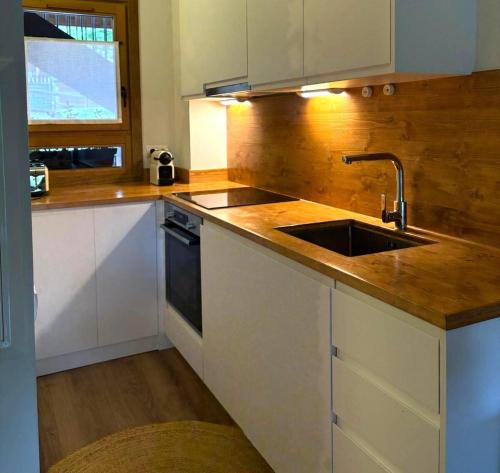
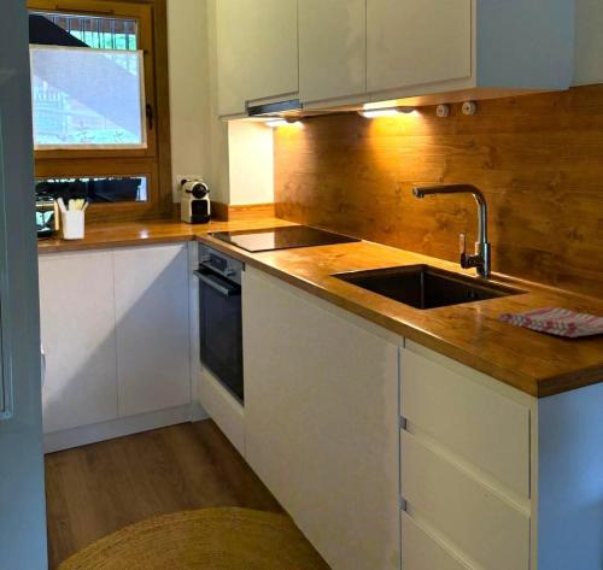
+ utensil holder [57,196,89,240]
+ dish towel [497,306,603,339]
